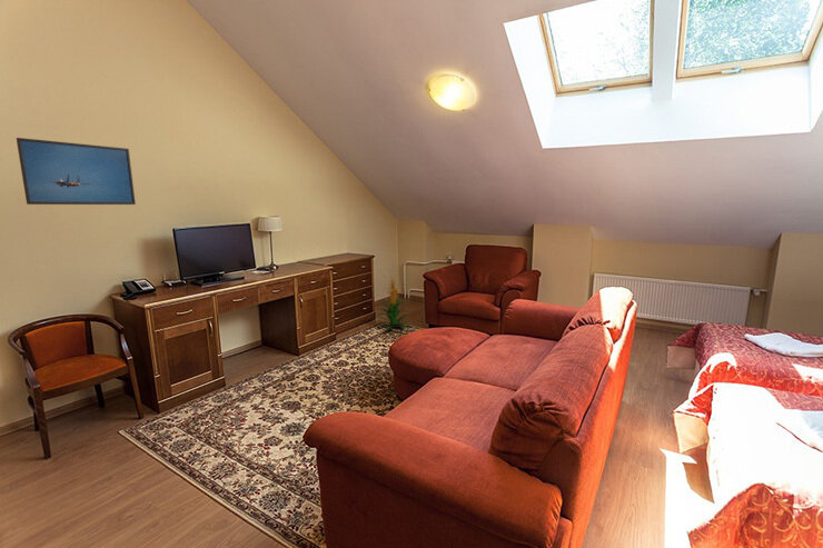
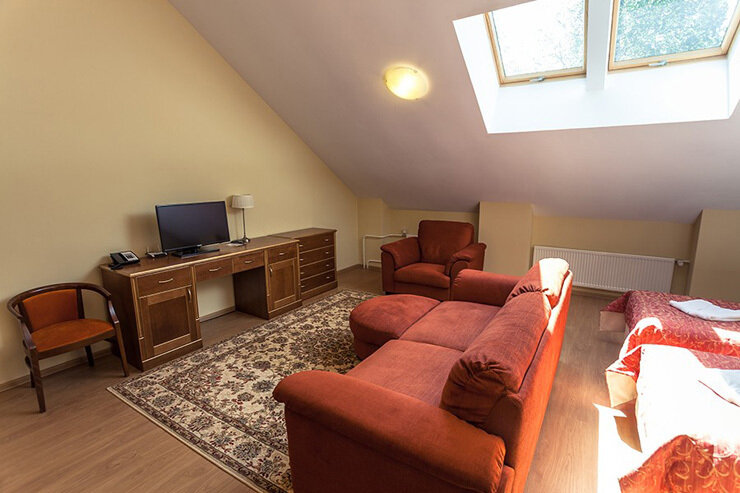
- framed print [16,137,137,206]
- indoor plant [376,276,412,331]
